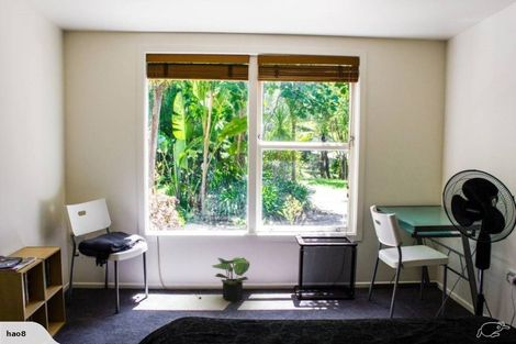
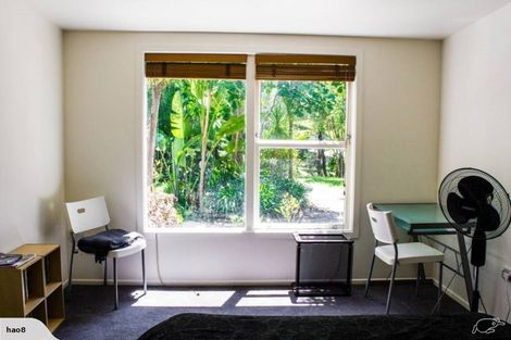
- potted plant [211,256,250,302]
